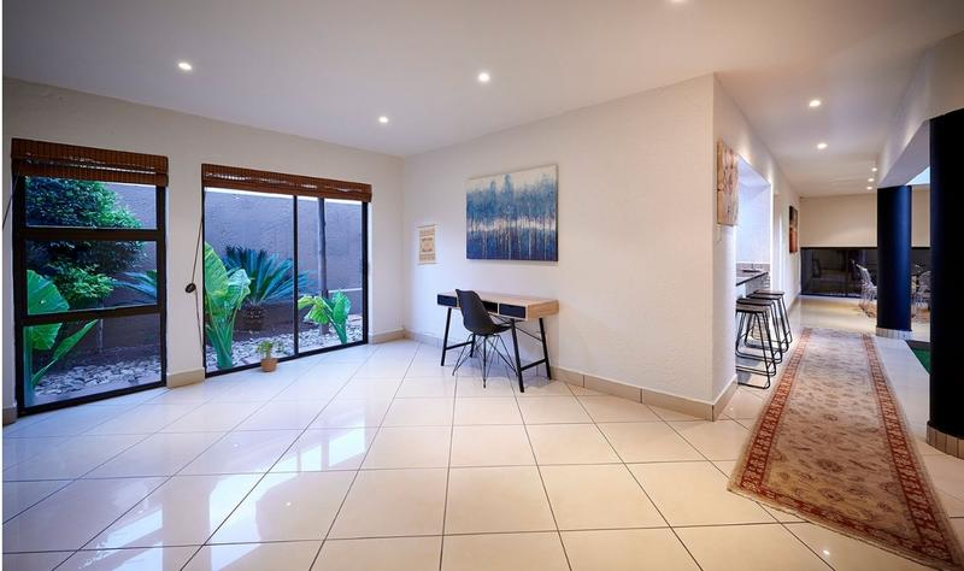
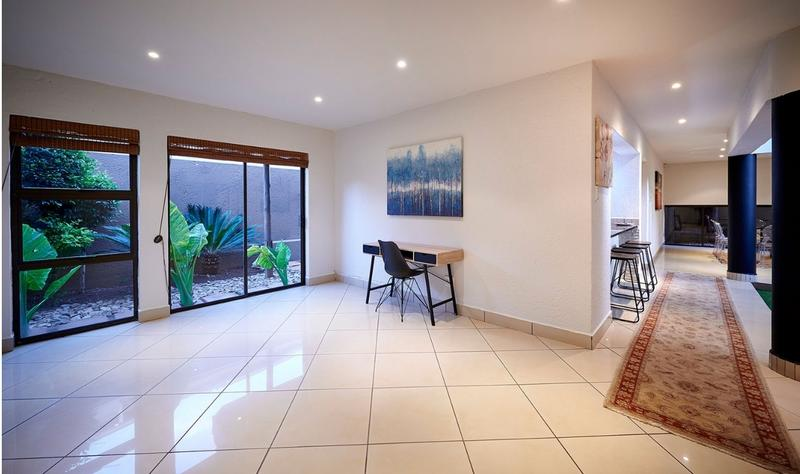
- potted plant [252,340,288,372]
- wall art [416,223,439,266]
